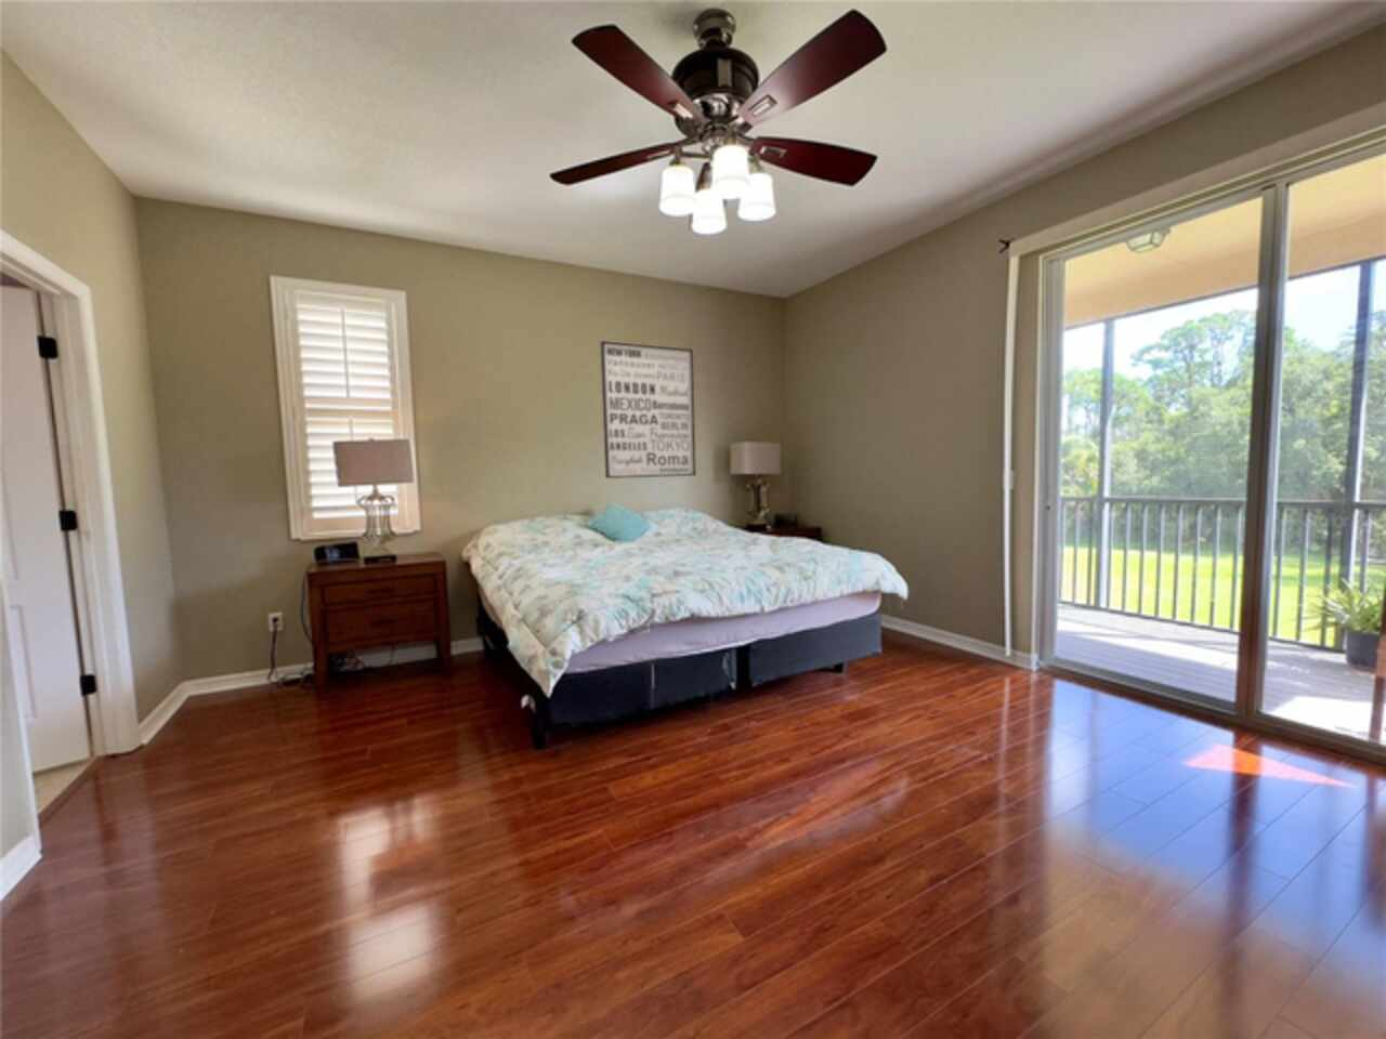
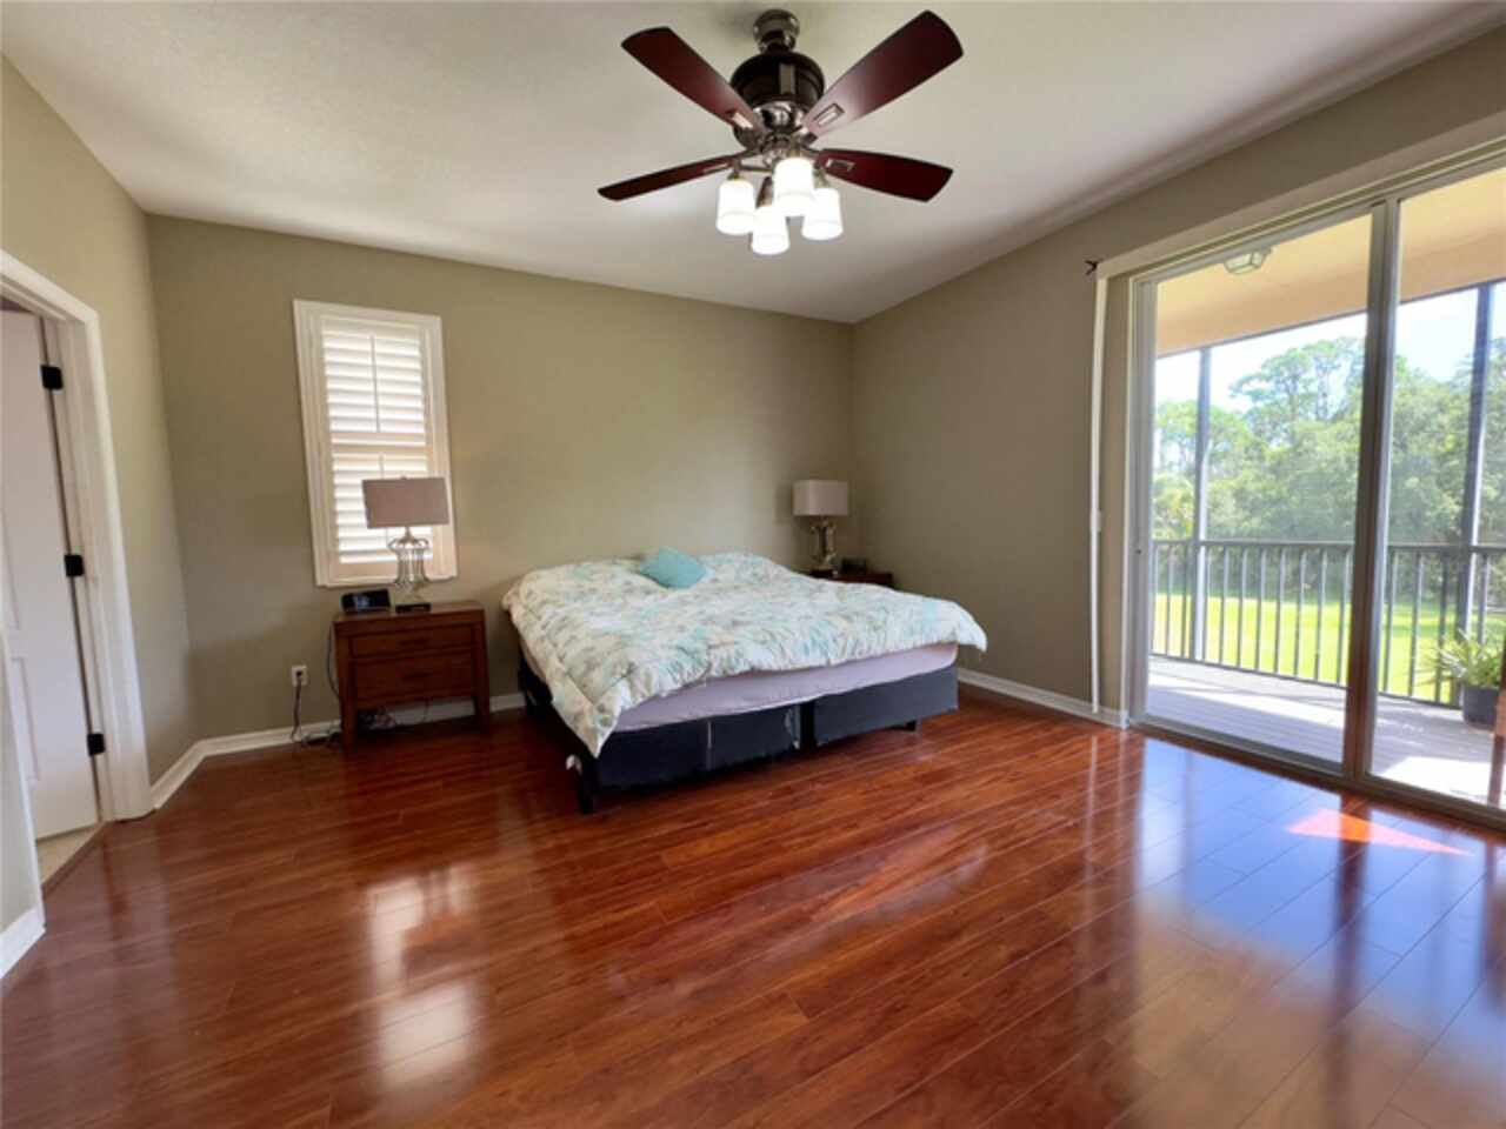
- wall art [599,339,697,479]
